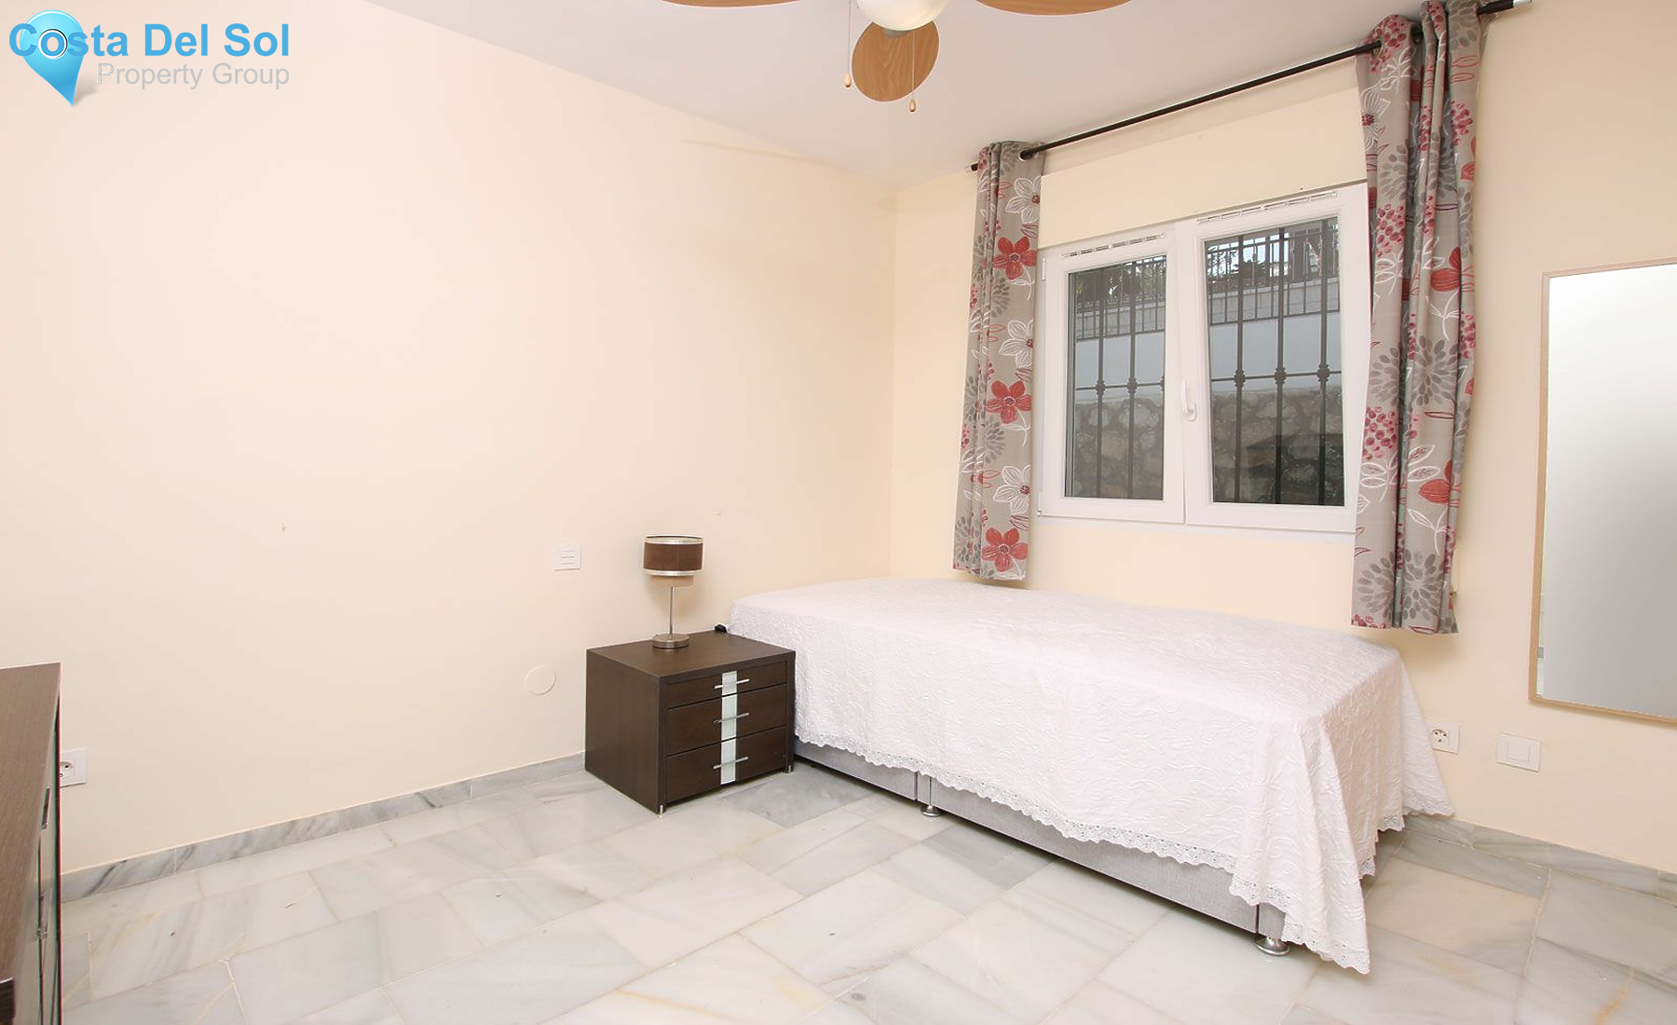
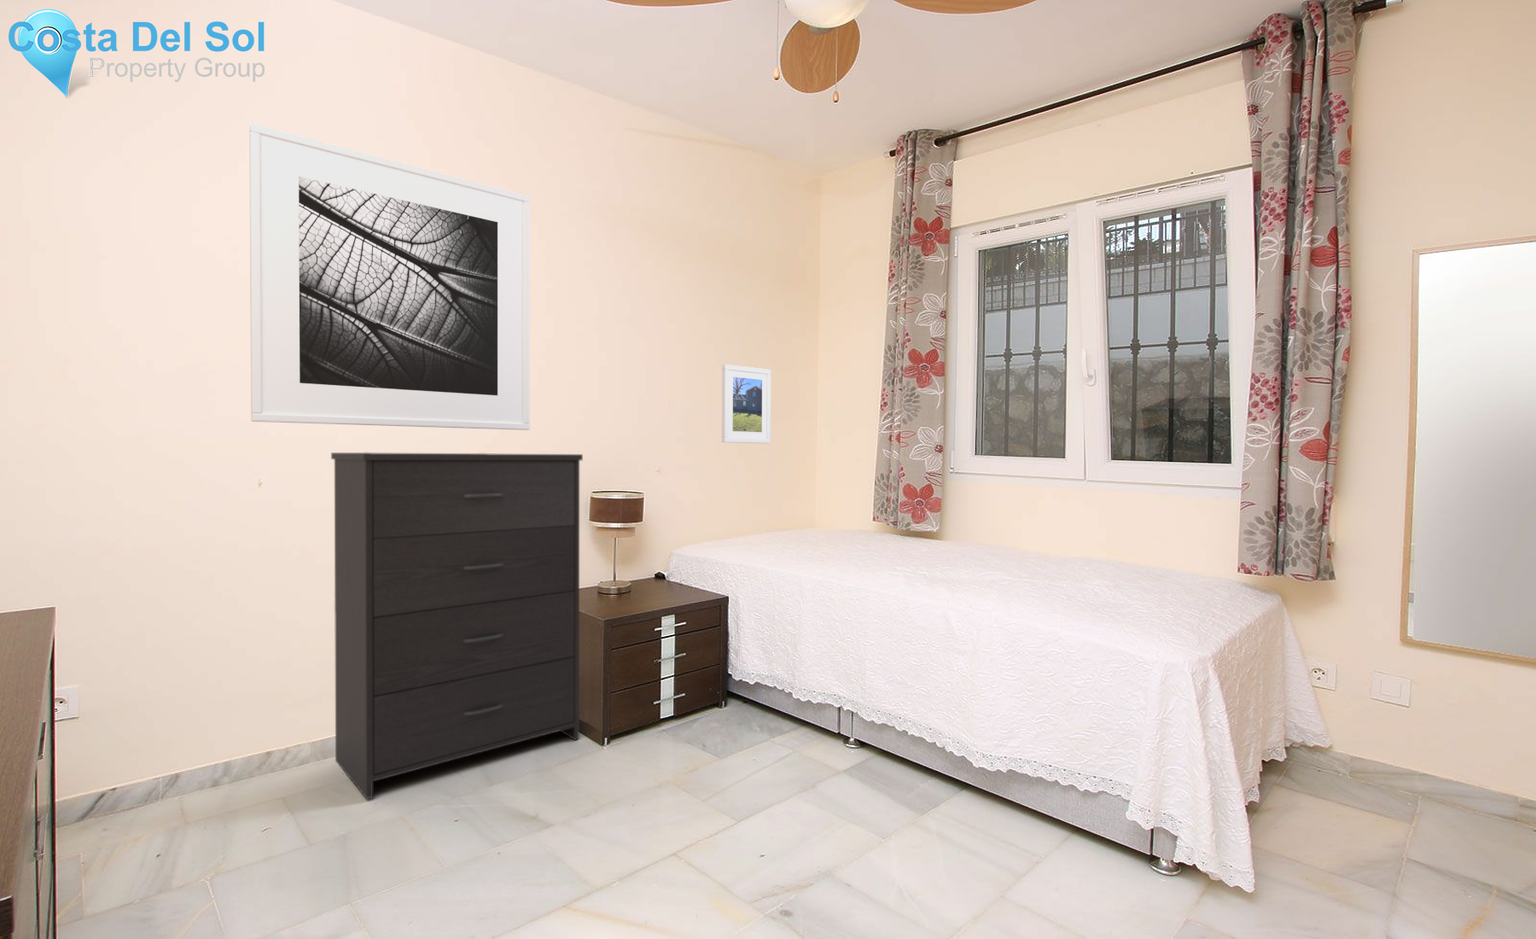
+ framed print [248,123,531,431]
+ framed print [721,364,771,444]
+ dresser [330,452,584,800]
